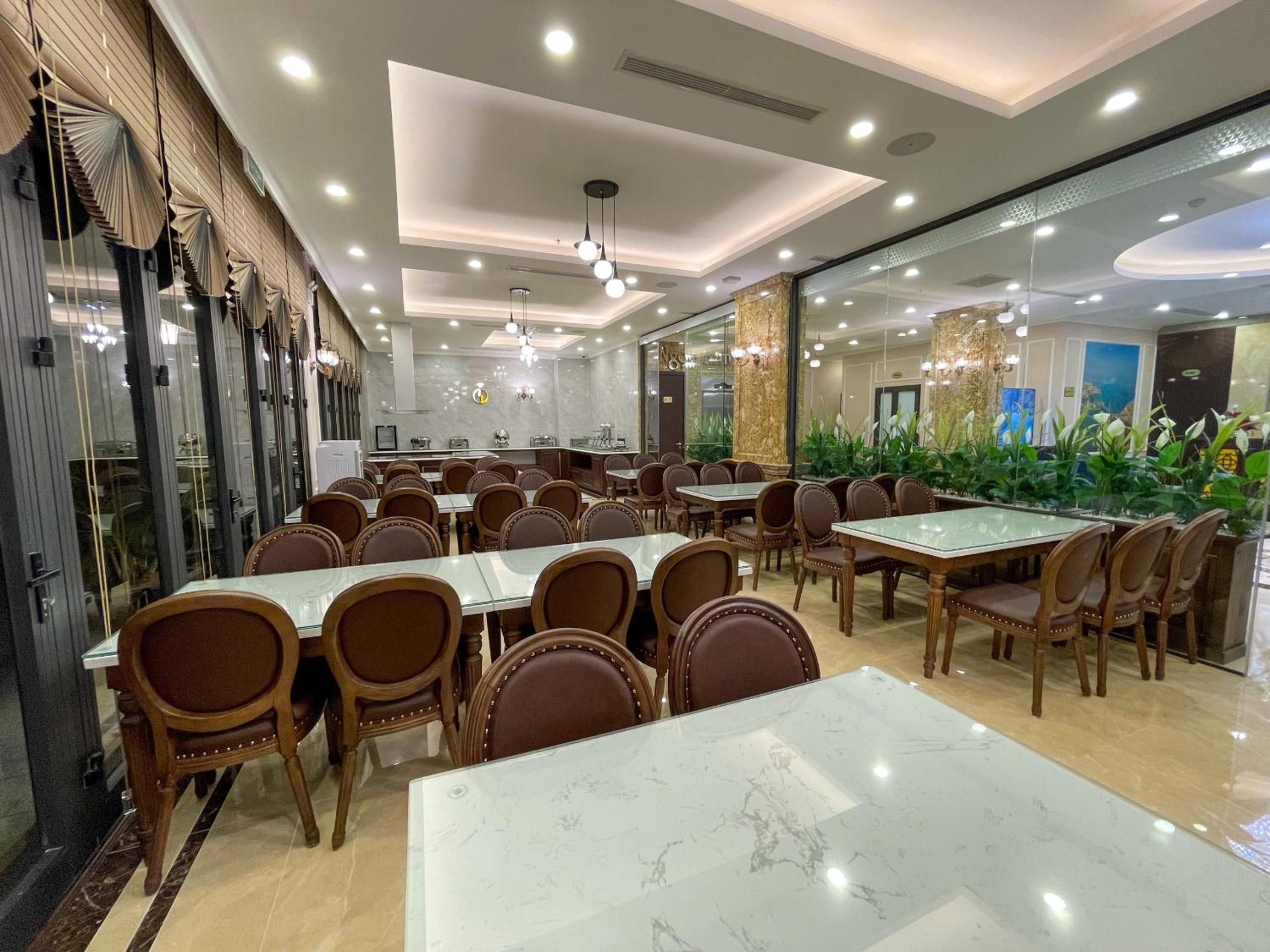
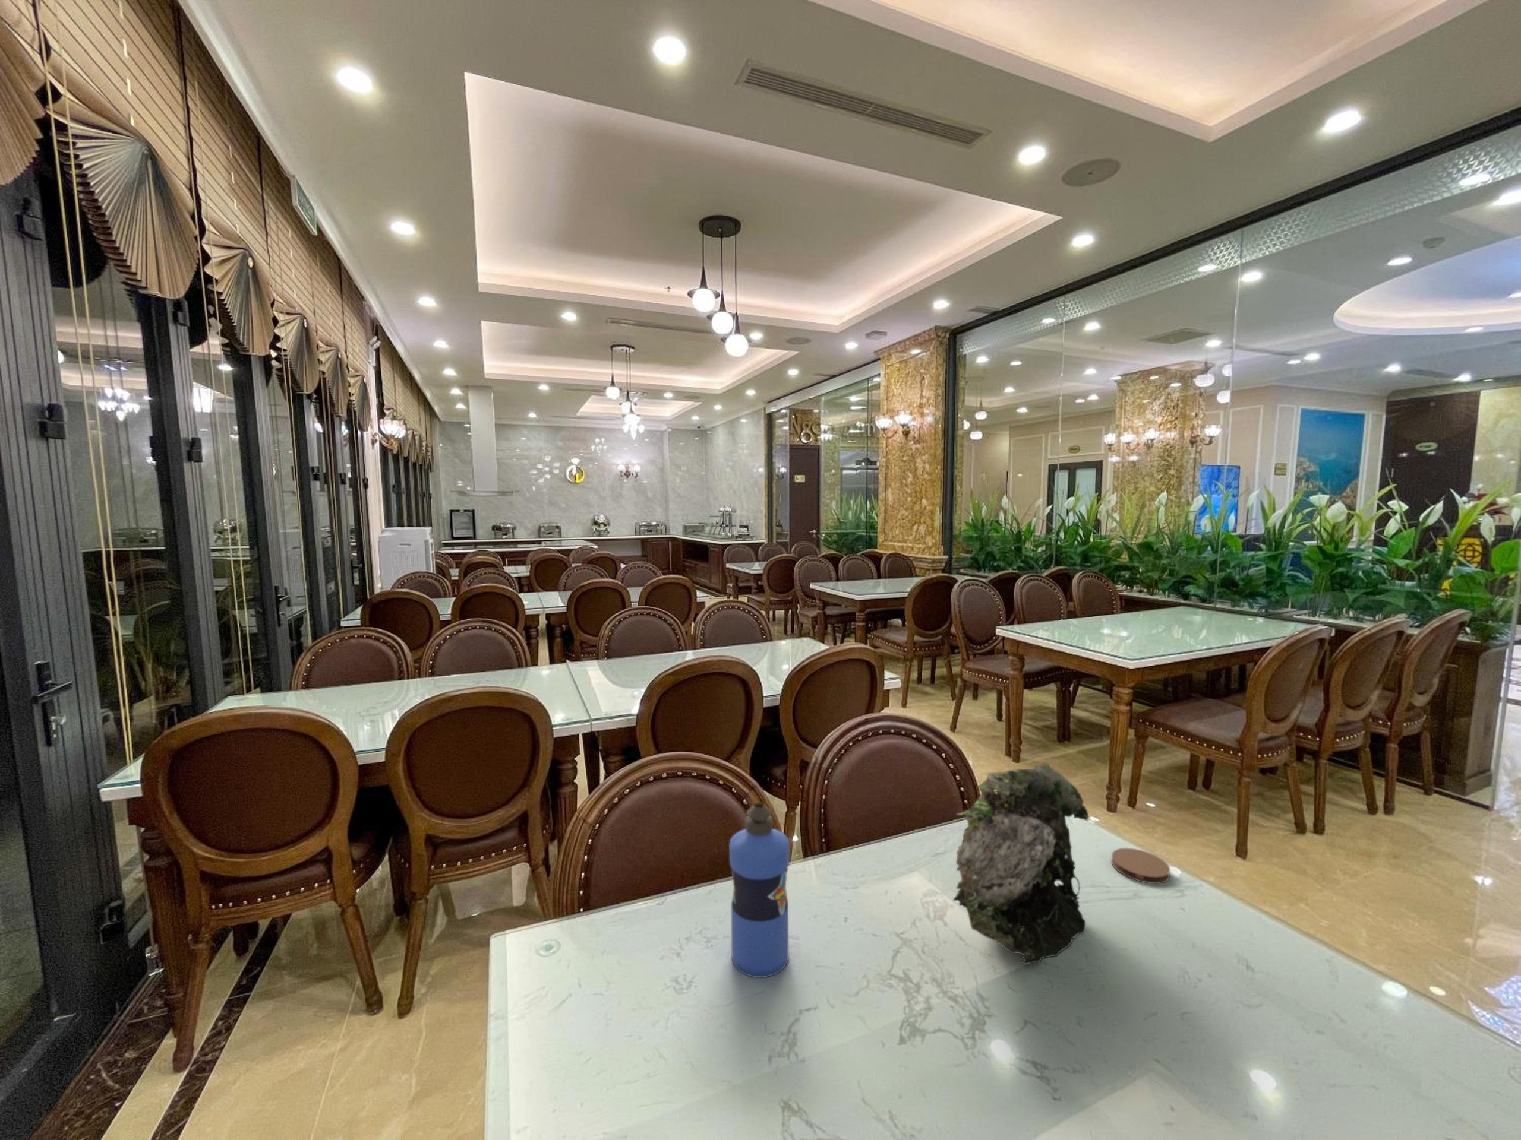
+ water bottle [729,802,790,978]
+ dried flowers [952,762,1089,965]
+ coaster [1111,848,1170,884]
